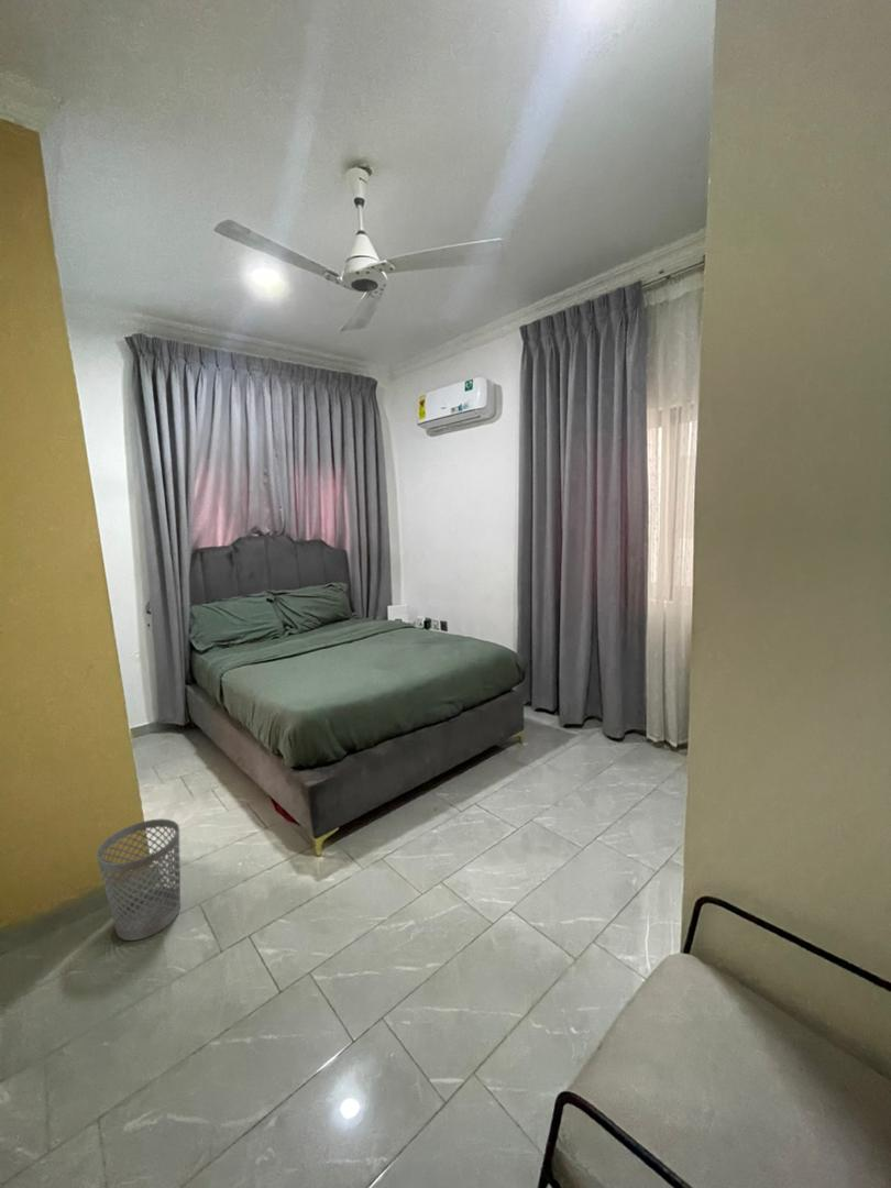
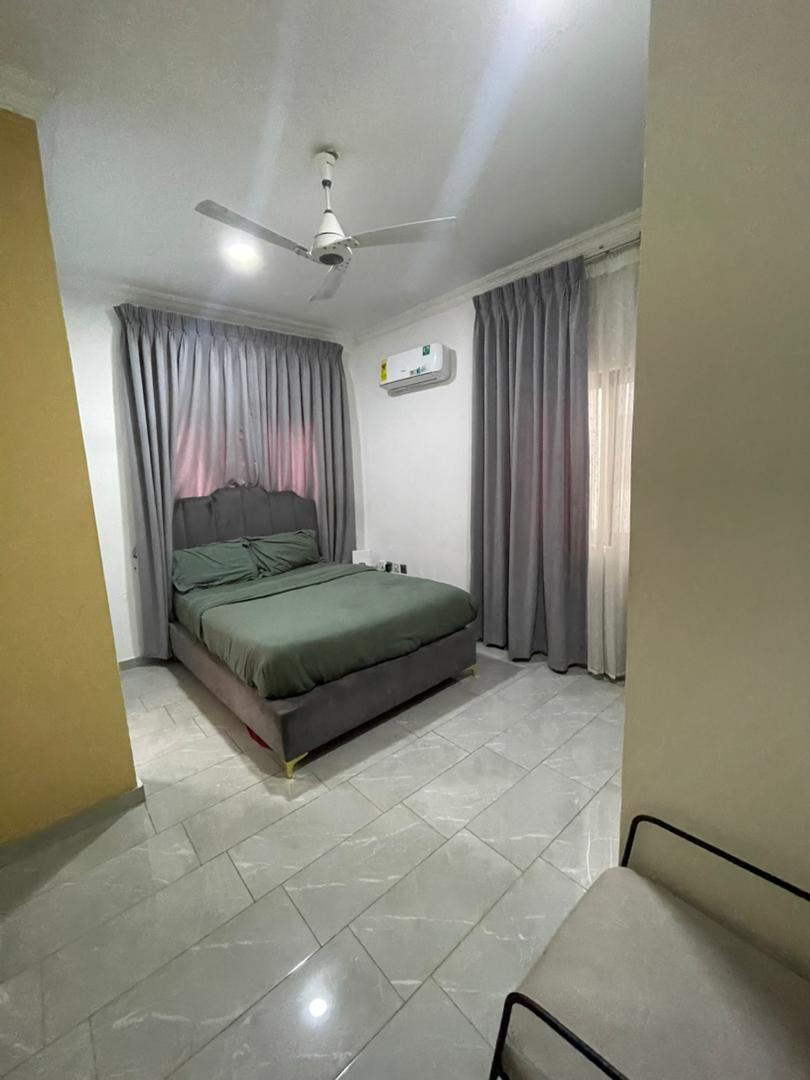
- wastebasket [96,817,182,942]
